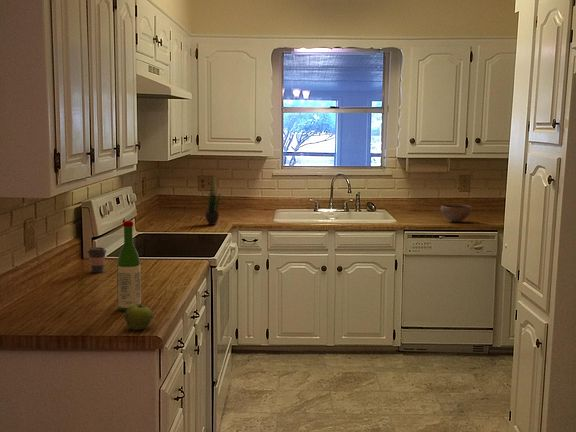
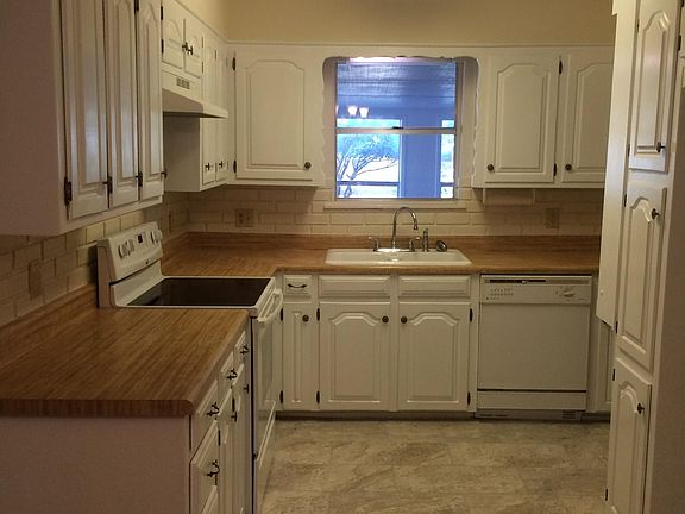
- bowl [440,203,473,223]
- apple [123,302,154,331]
- wine bottle [116,220,142,312]
- coffee cup [87,246,107,274]
- potted plant [198,170,228,226]
